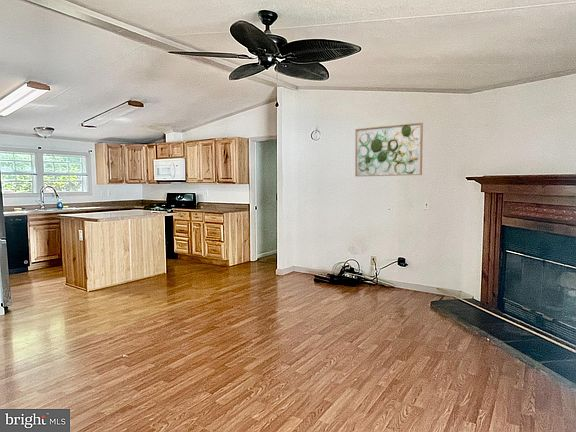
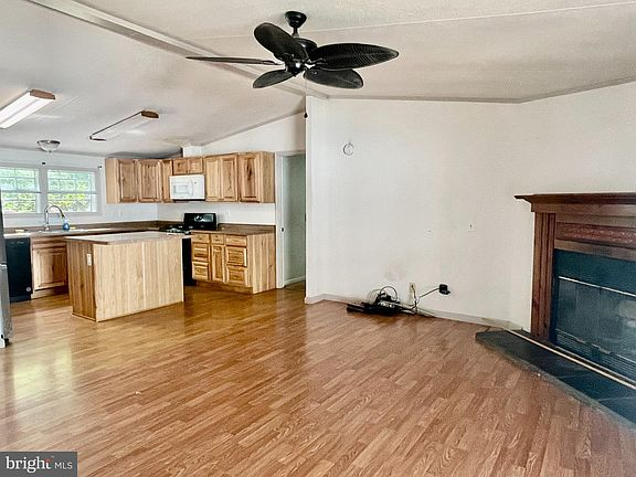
- wall art [354,122,424,178]
